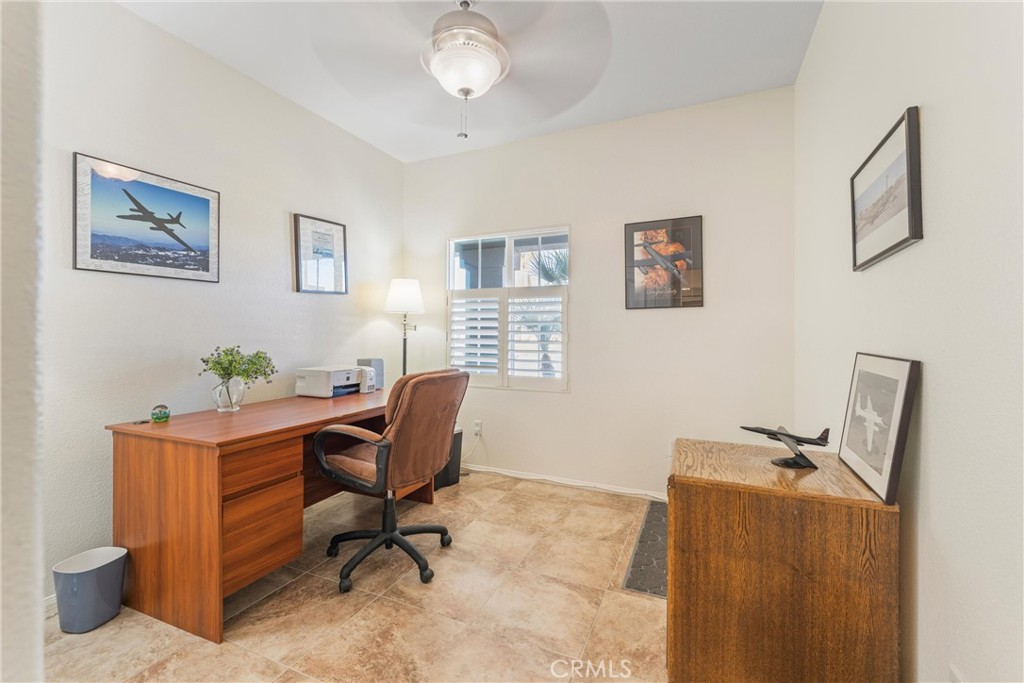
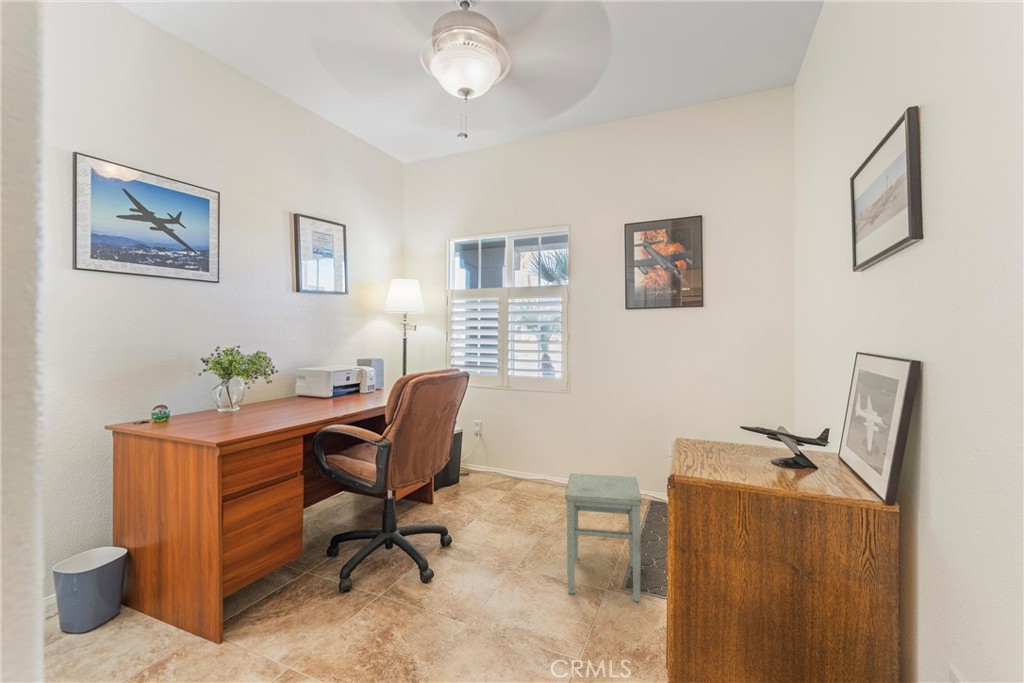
+ stool [564,472,643,602]
